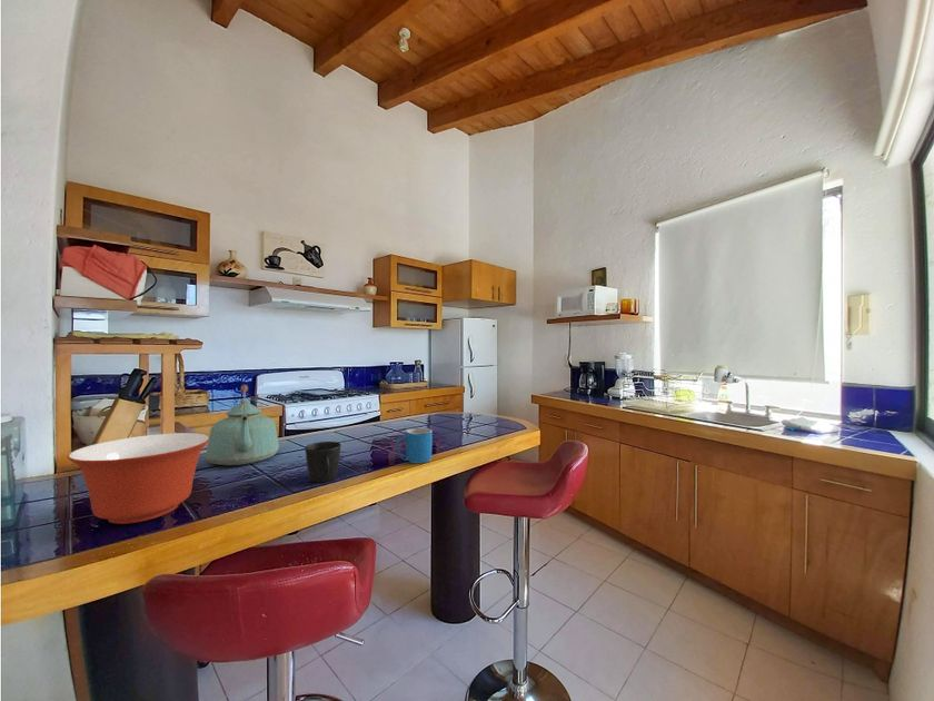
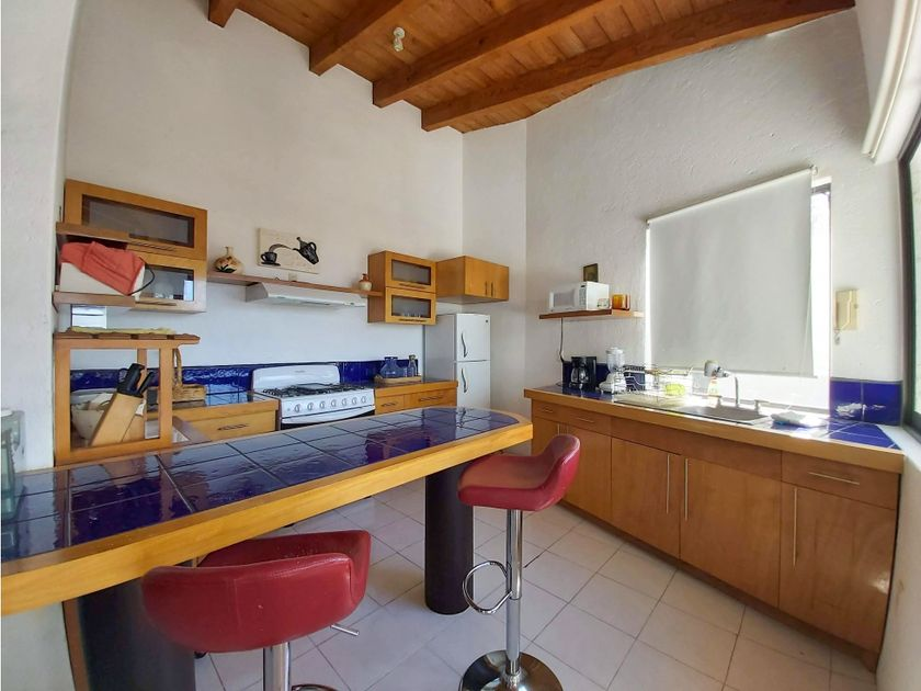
- mug [396,427,434,464]
- mixing bowl [67,432,210,525]
- cup [305,441,341,484]
- kettle [205,384,280,466]
